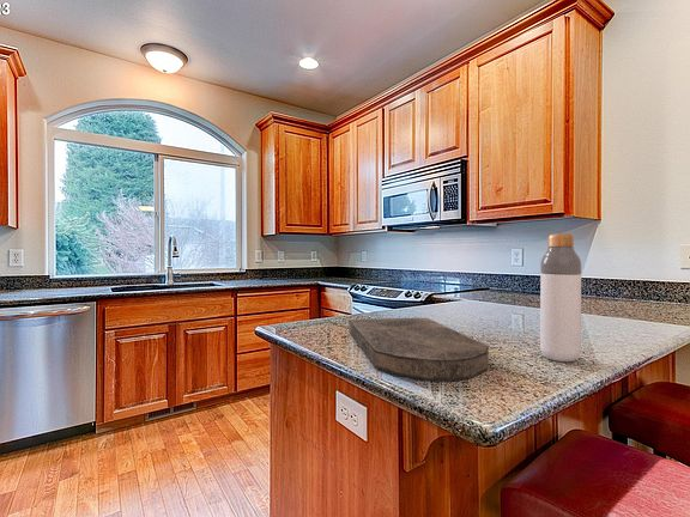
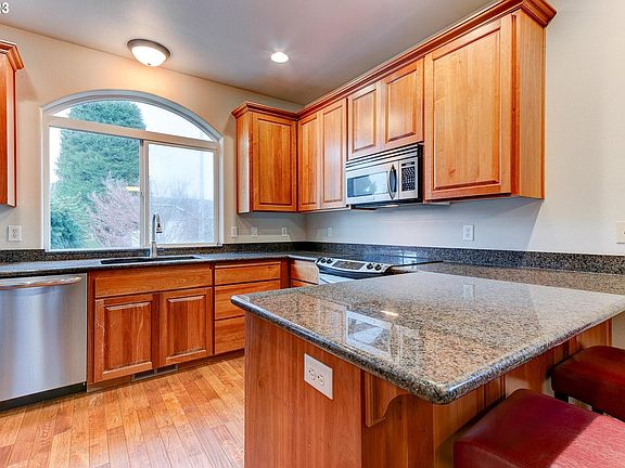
- cutting board [347,317,490,382]
- bottle [539,232,582,363]
